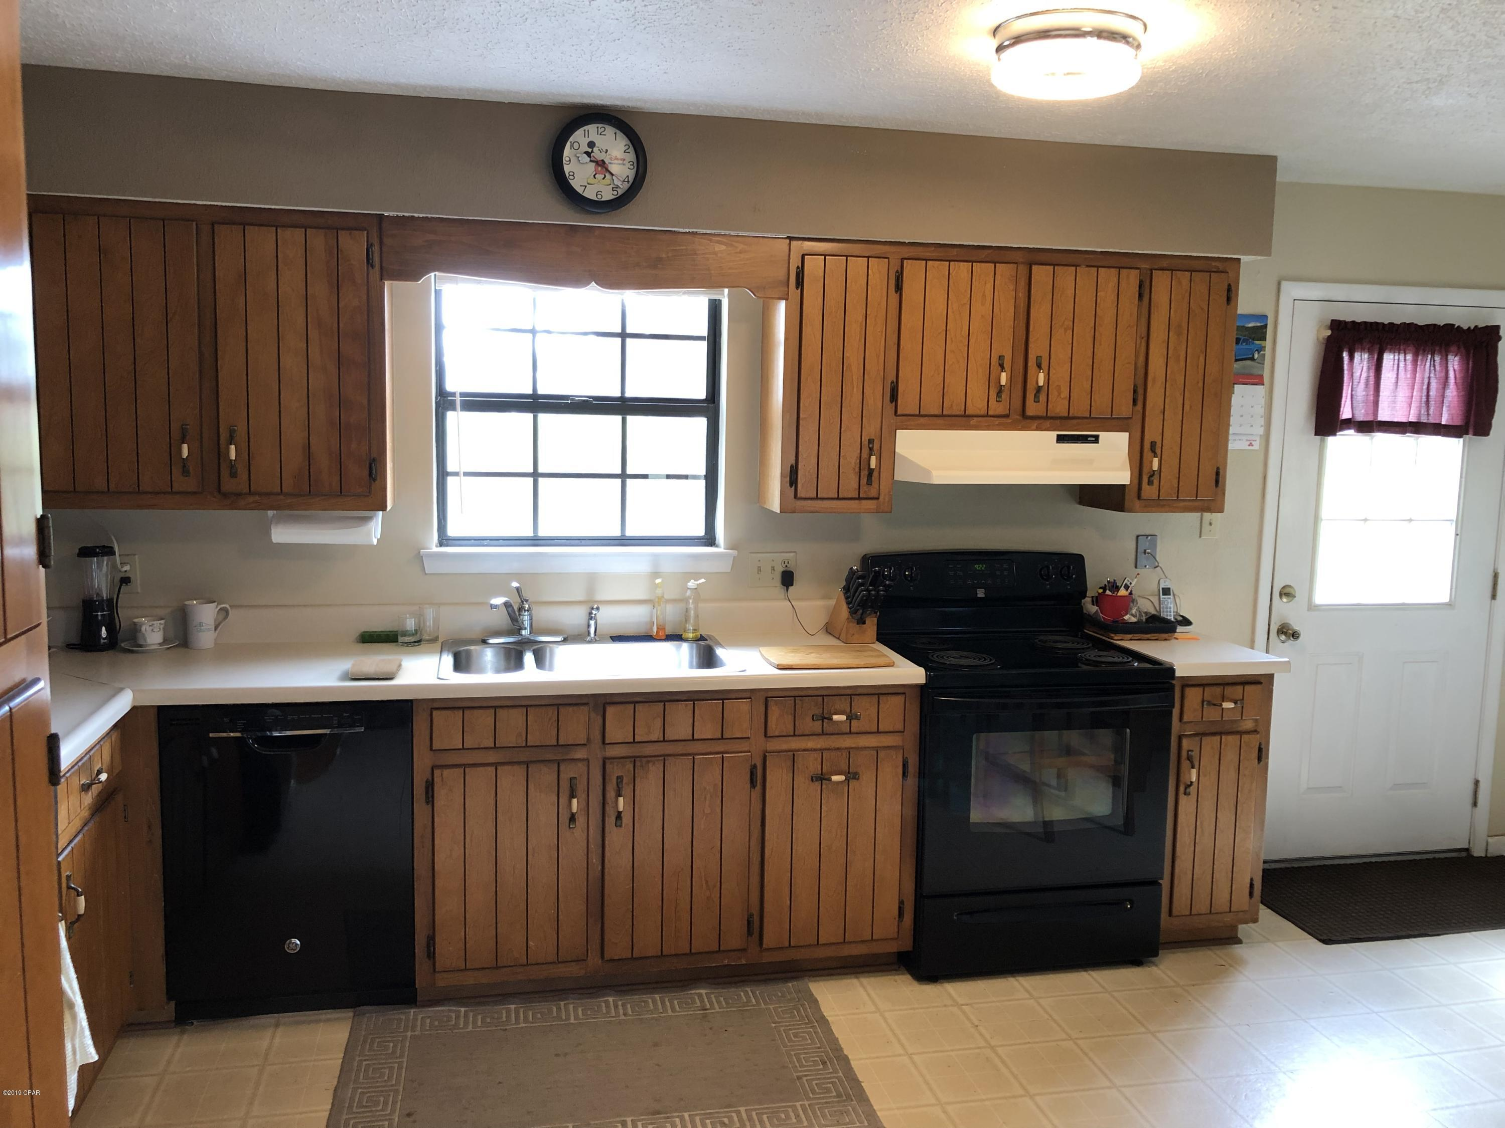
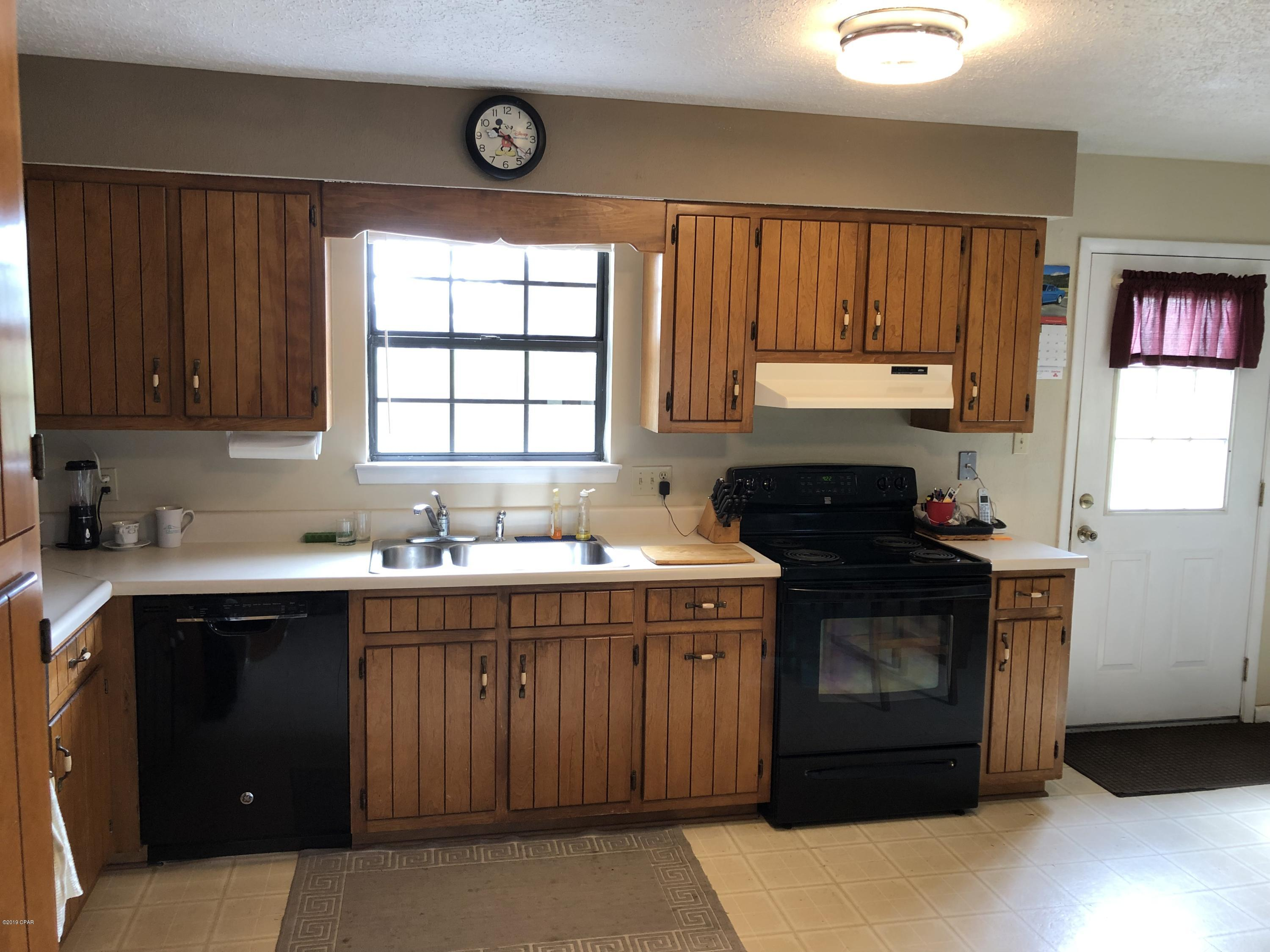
- washcloth [348,656,403,679]
